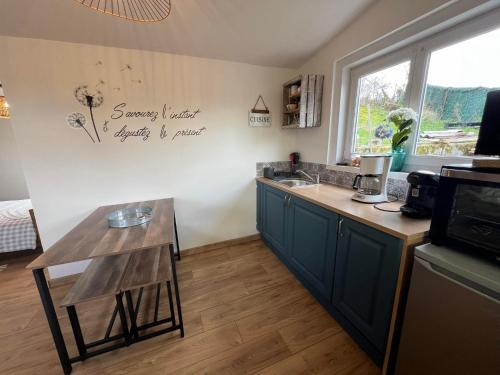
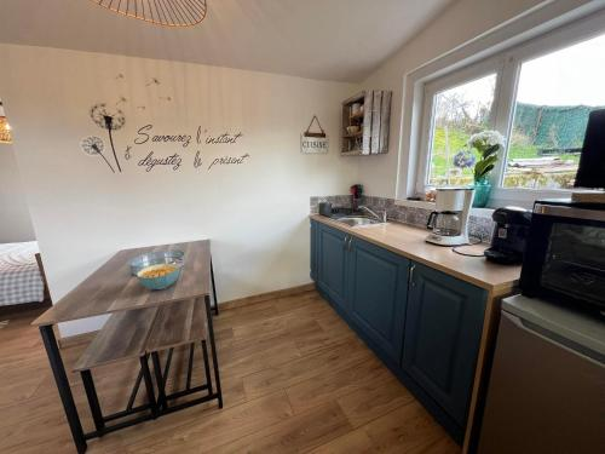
+ cereal bowl [136,263,180,291]
